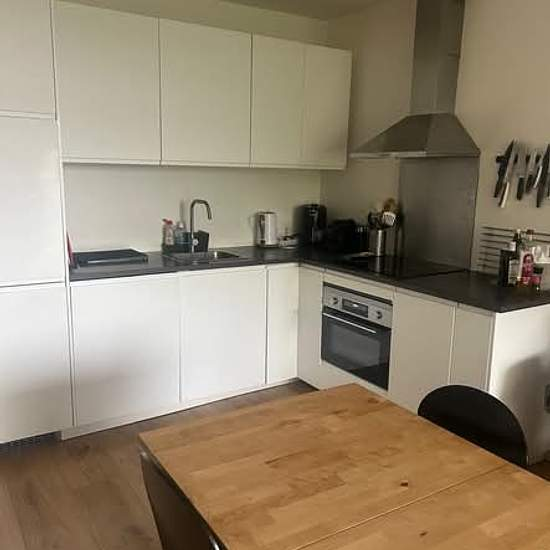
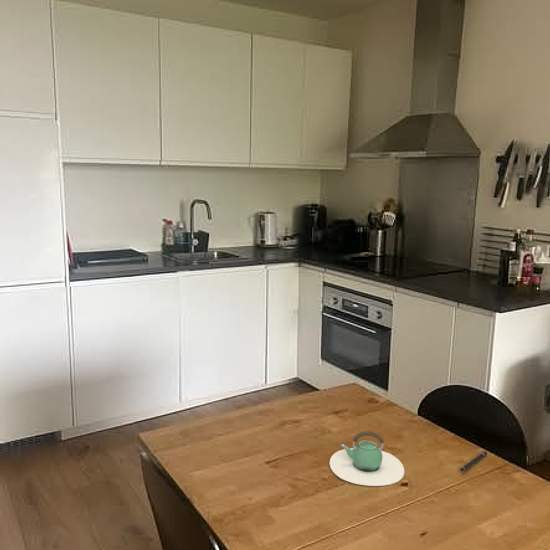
+ teapot [329,430,405,487]
+ pen [460,451,488,472]
